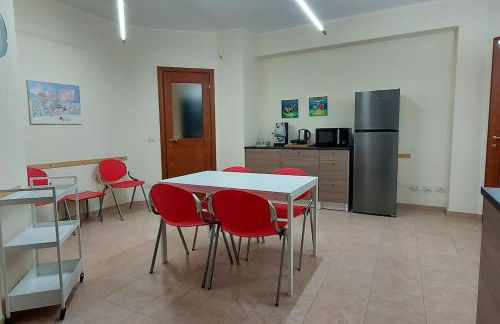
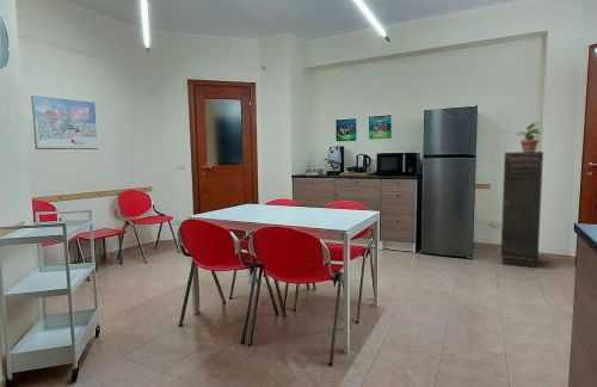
+ storage cabinet [499,150,544,269]
+ potted plant [513,122,542,152]
